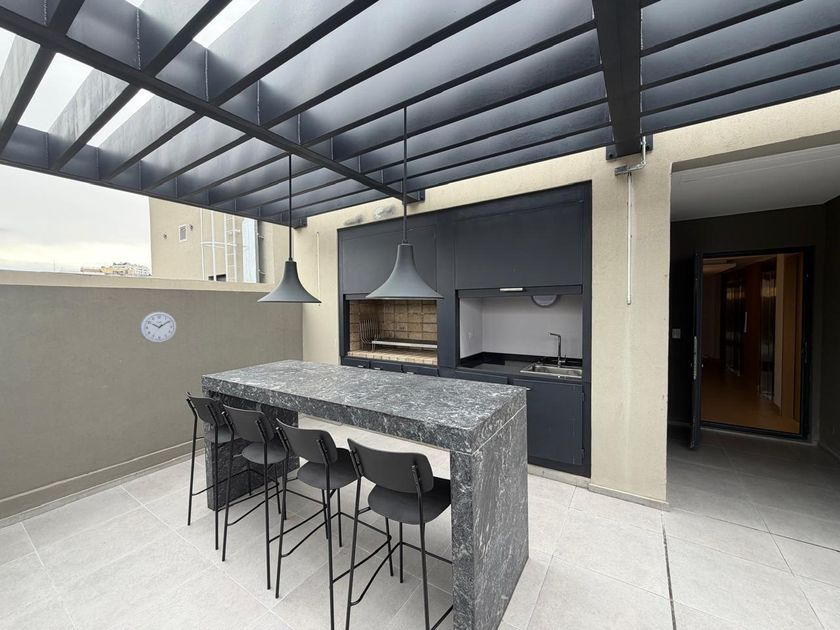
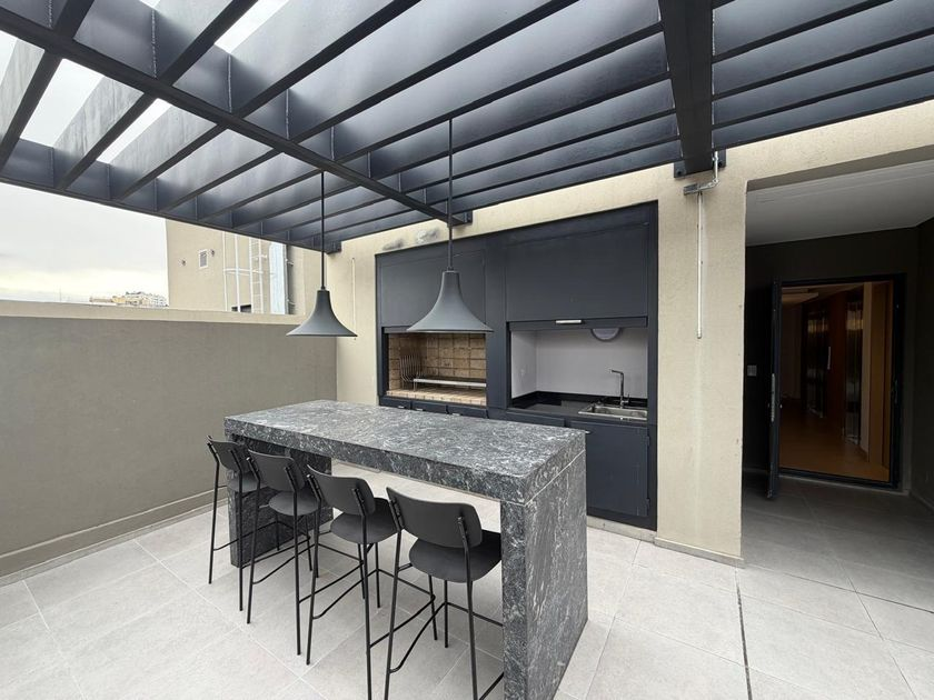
- wall clock [139,311,178,344]
